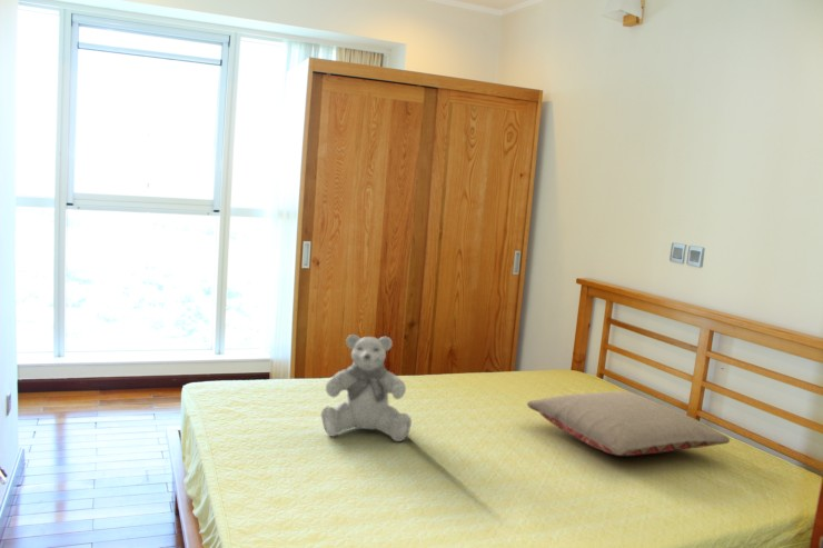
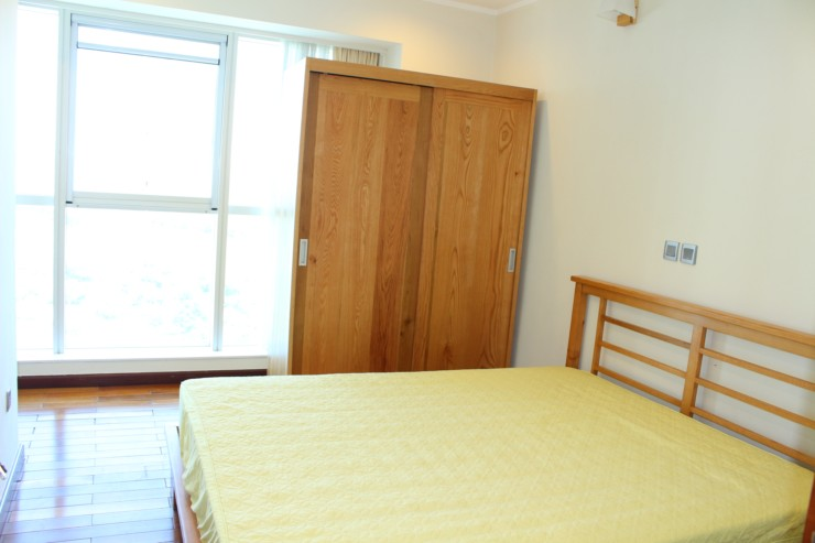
- teddy bear [320,333,413,442]
- pillow [526,390,731,457]
